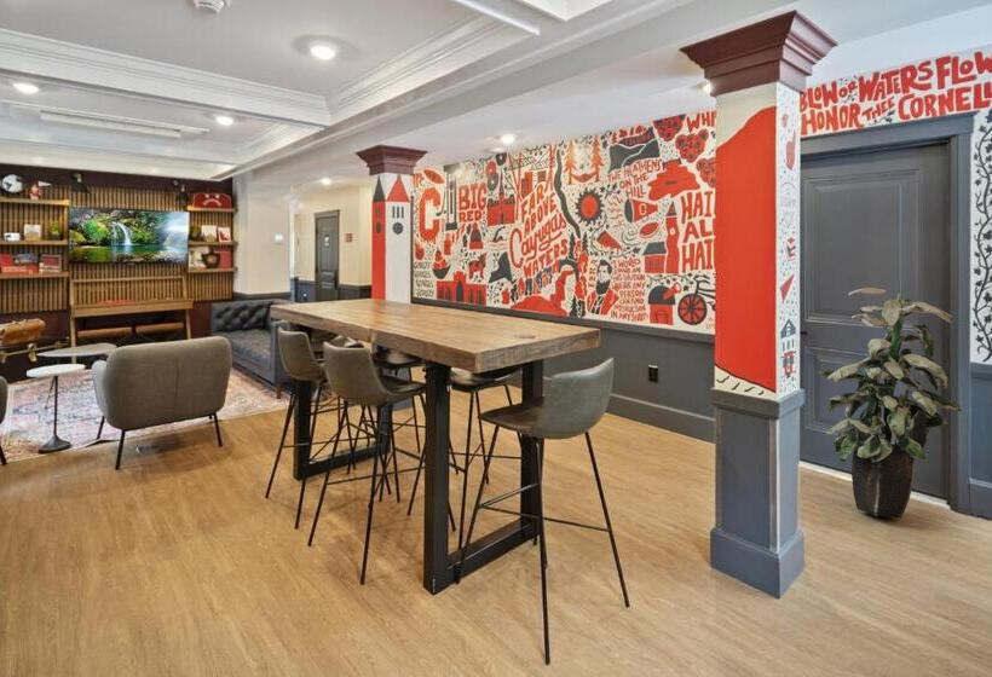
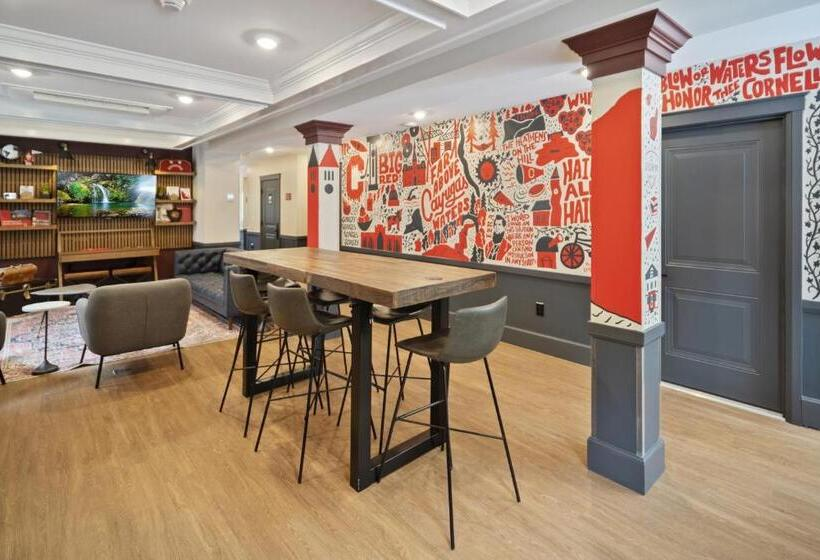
- indoor plant [817,287,963,520]
